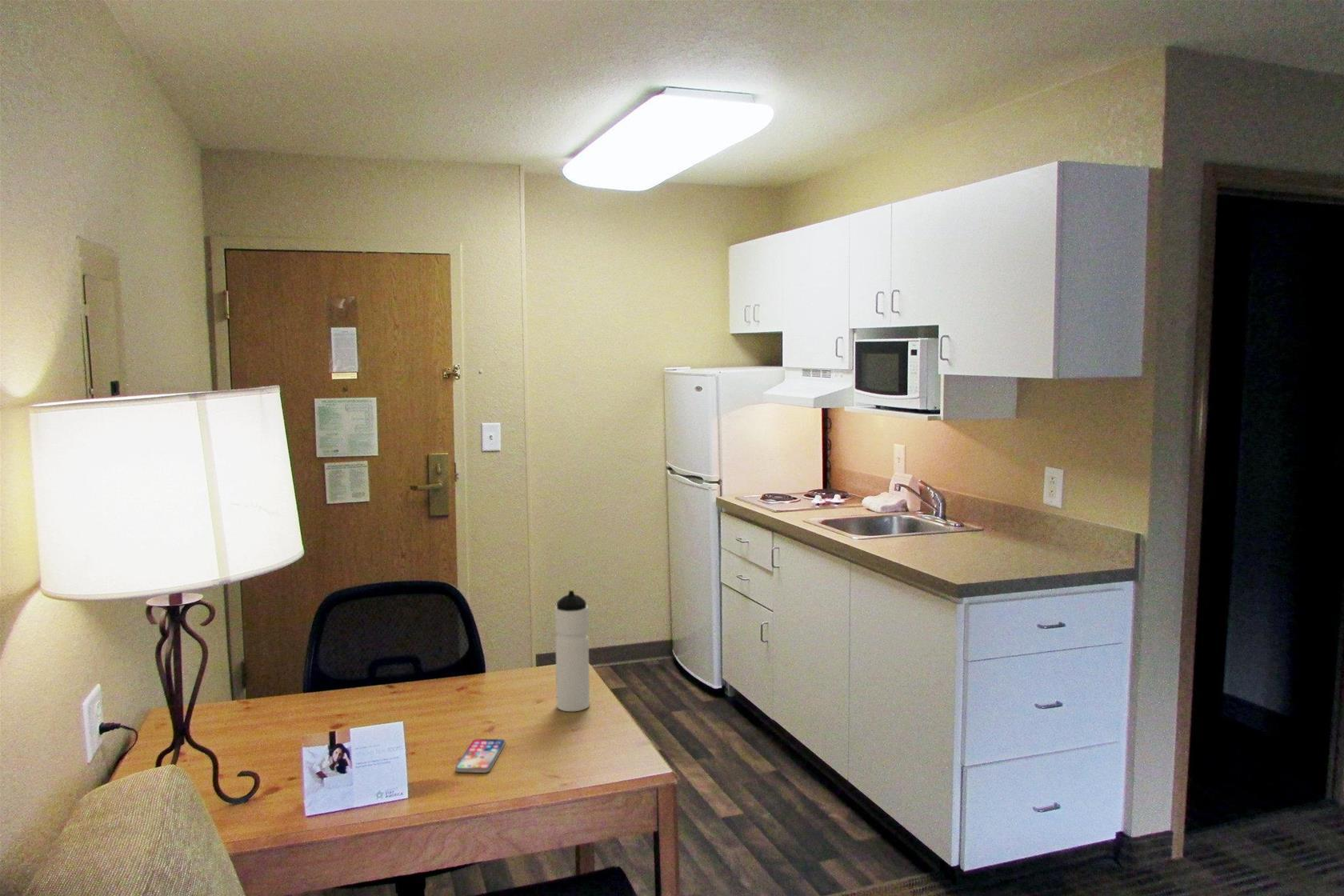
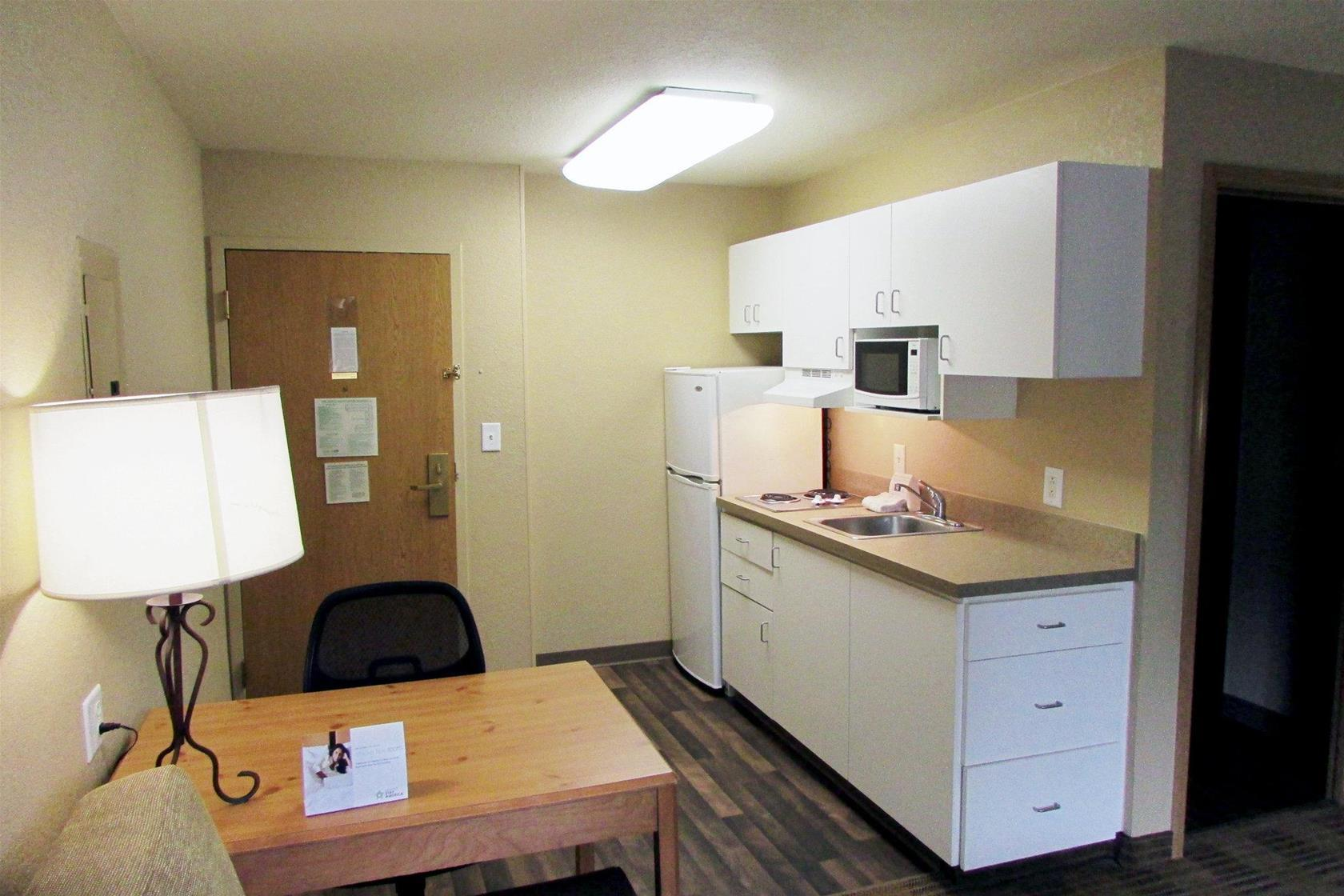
- water bottle [554,590,590,712]
- smartphone [454,738,506,774]
